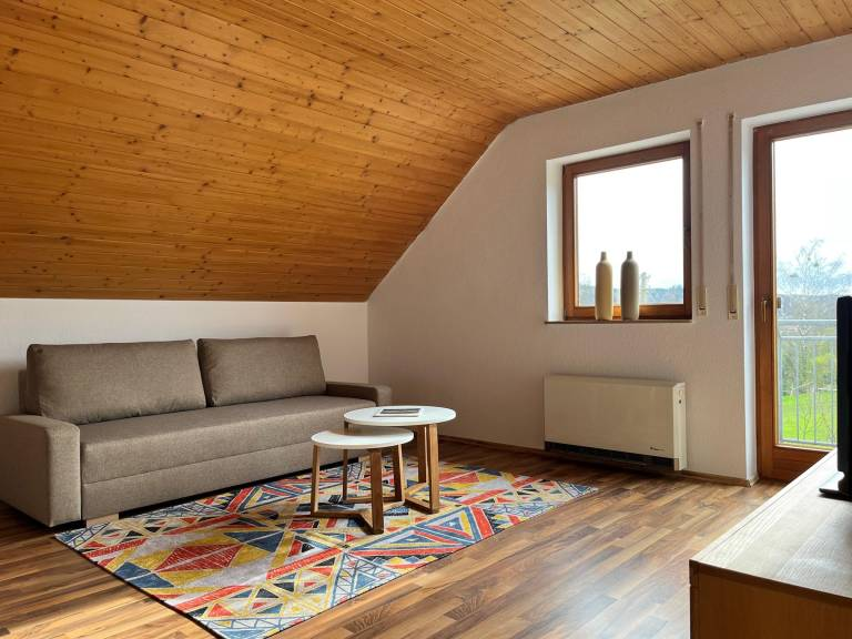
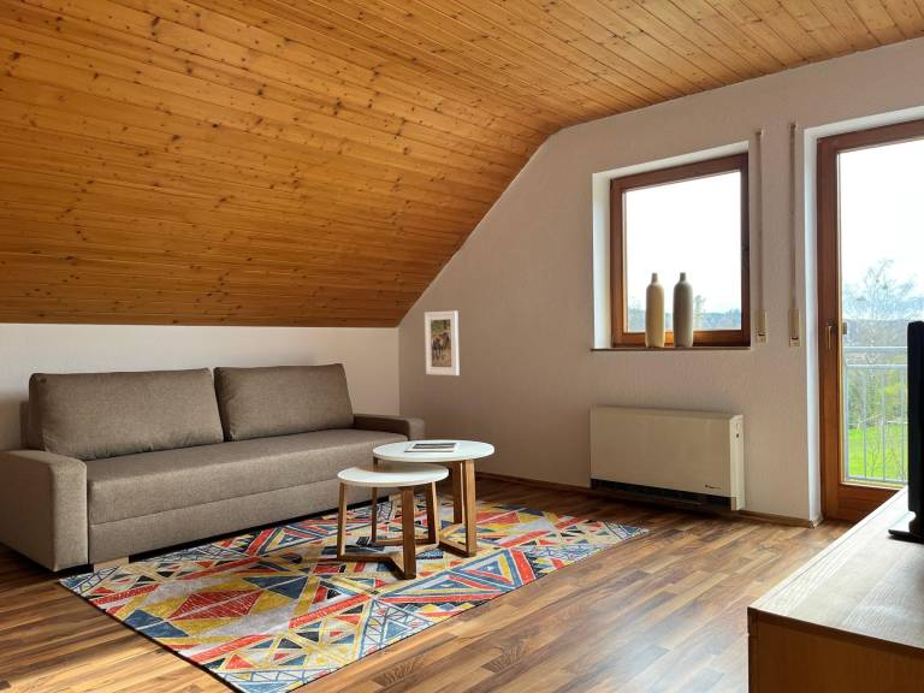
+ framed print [424,310,461,377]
